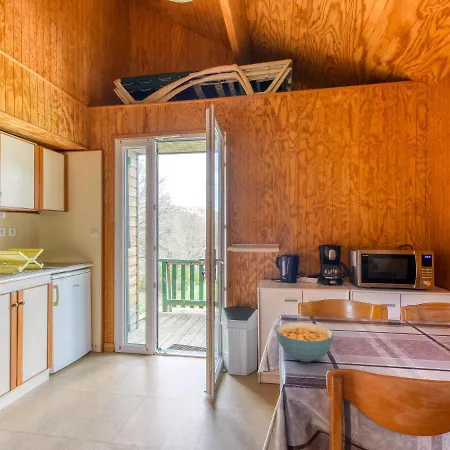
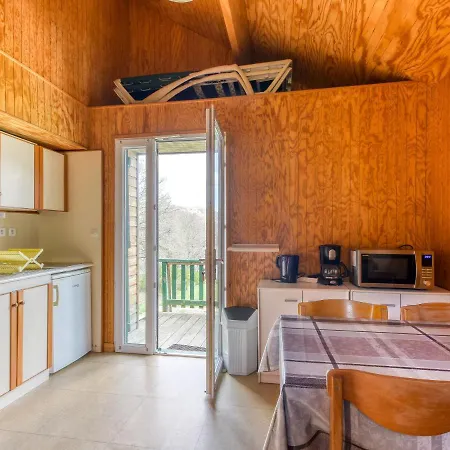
- cereal bowl [275,322,334,363]
